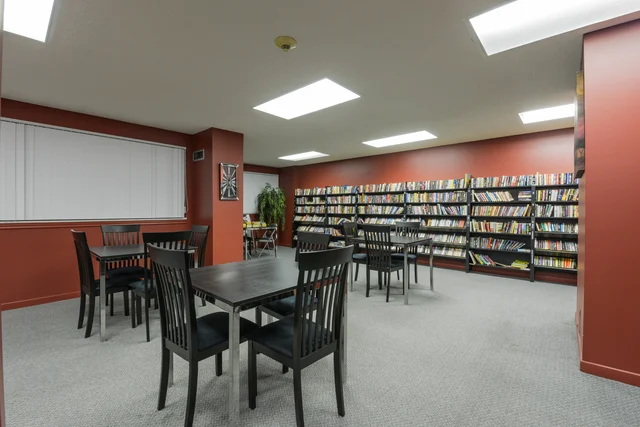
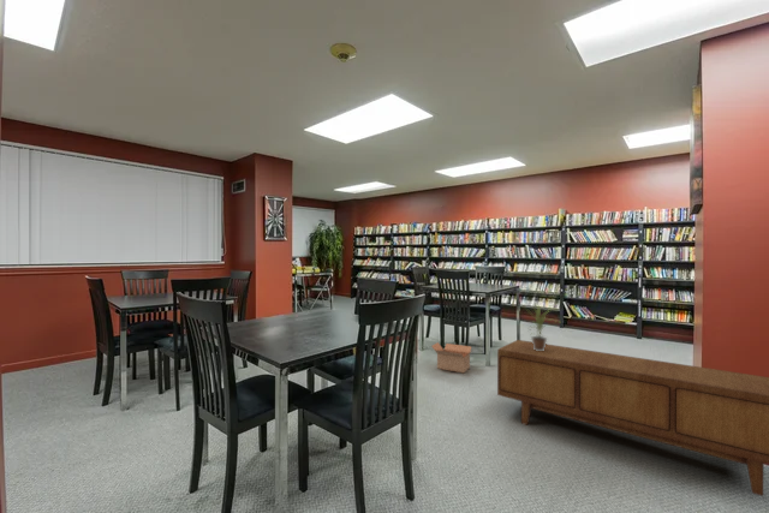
+ cardboard box [430,341,473,374]
+ sideboard [496,339,769,497]
+ potted plant [524,302,561,351]
